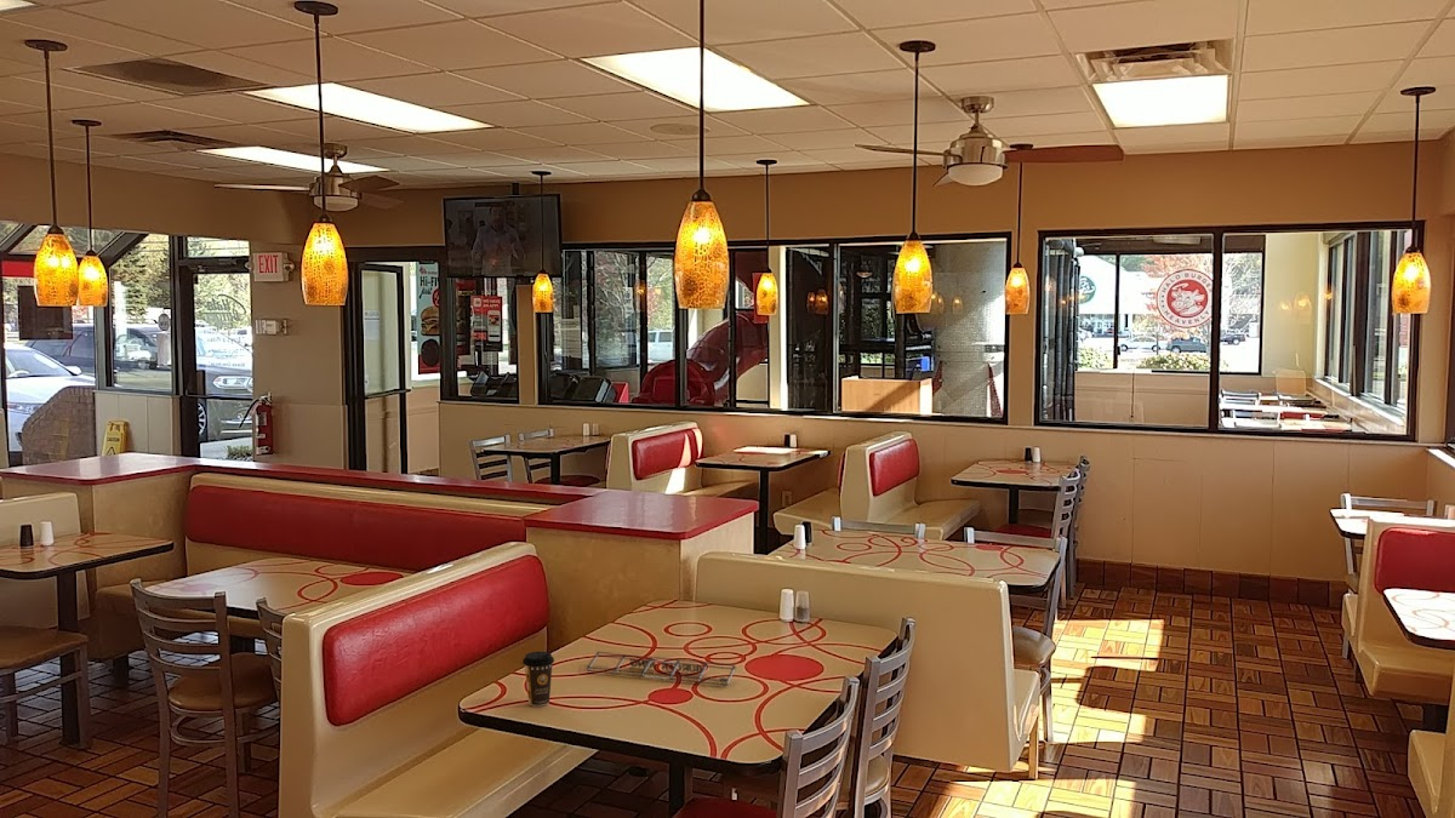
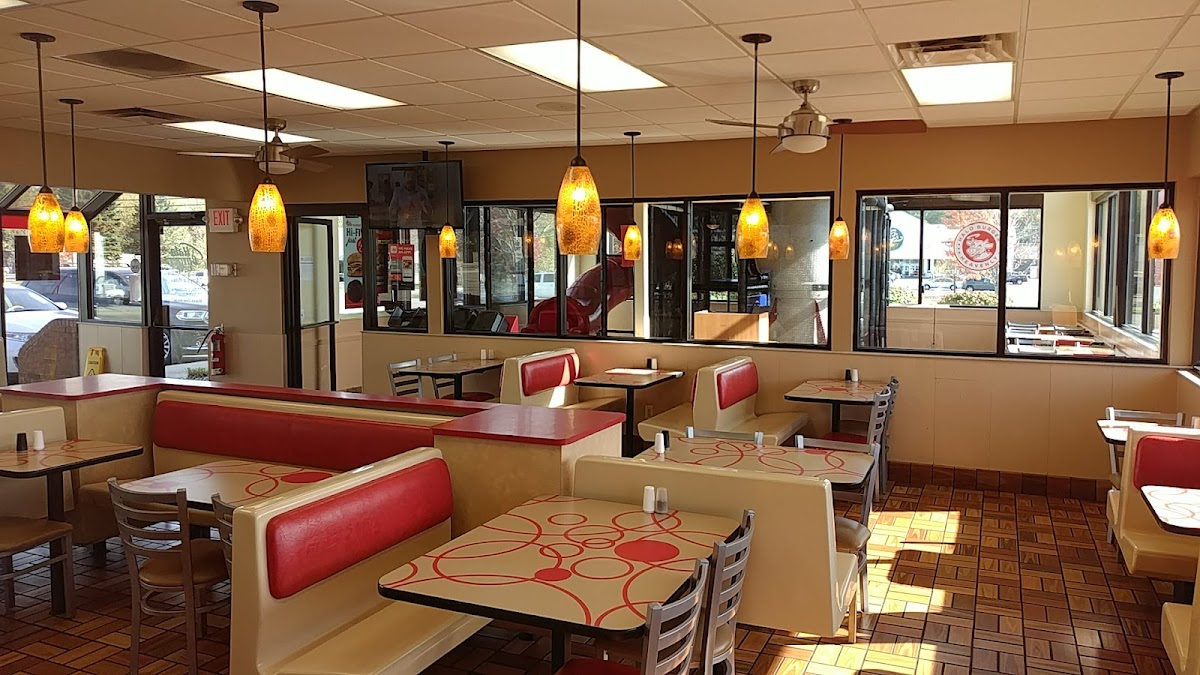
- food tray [586,651,737,687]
- coffee cup [521,651,555,708]
